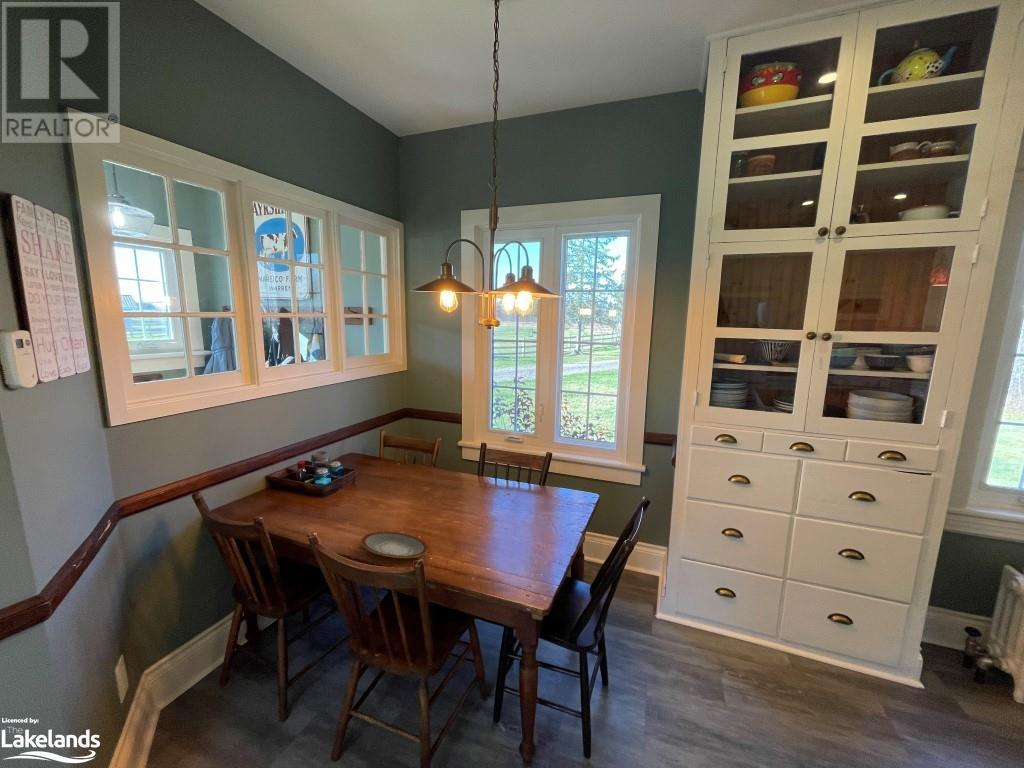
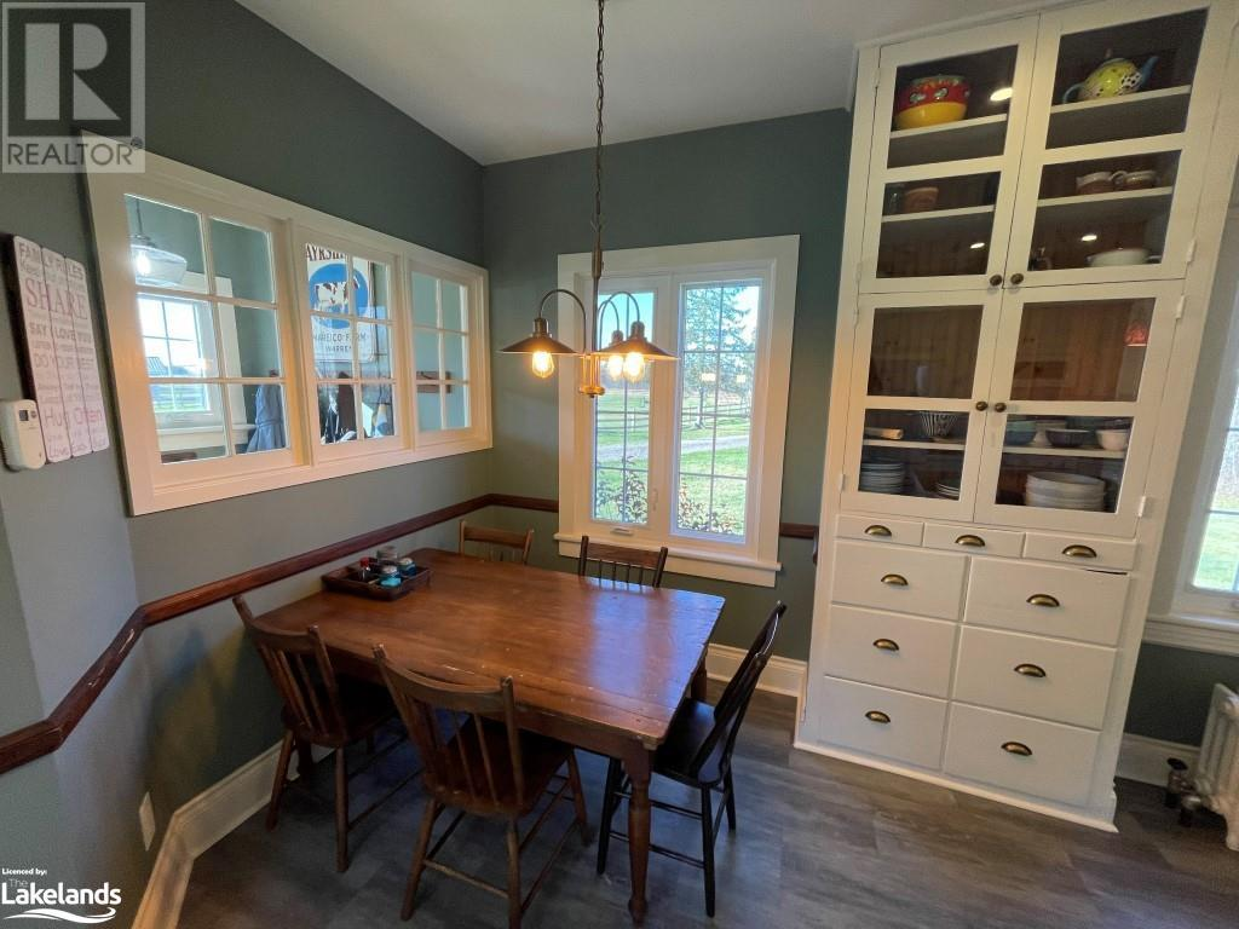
- plate [360,531,429,559]
